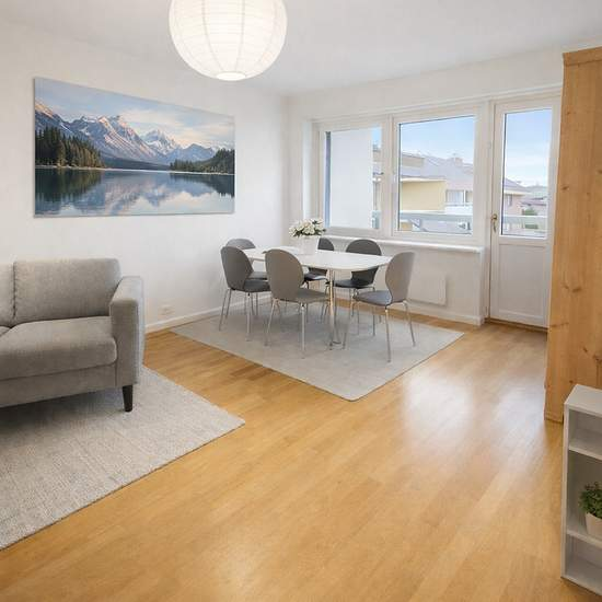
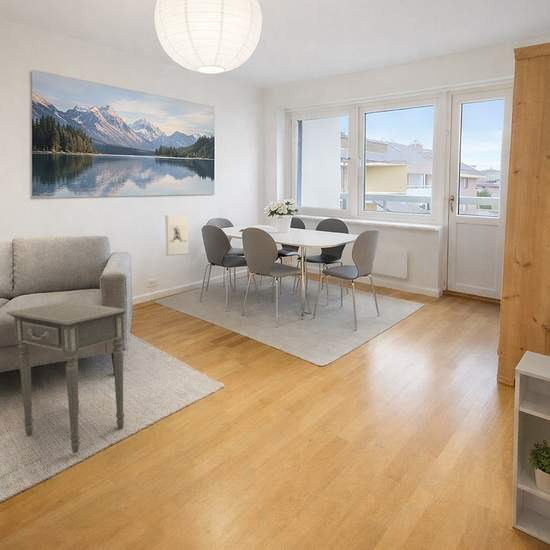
+ wall sculpture [164,215,189,256]
+ side table [6,300,127,454]
